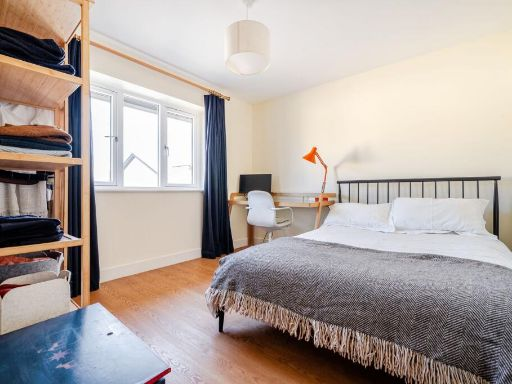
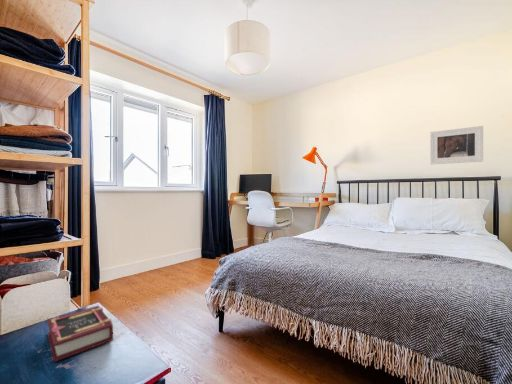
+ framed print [429,125,484,165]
+ book [46,305,114,363]
